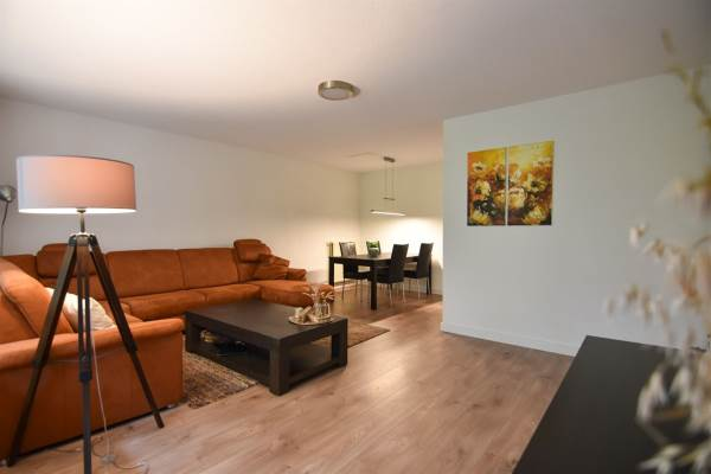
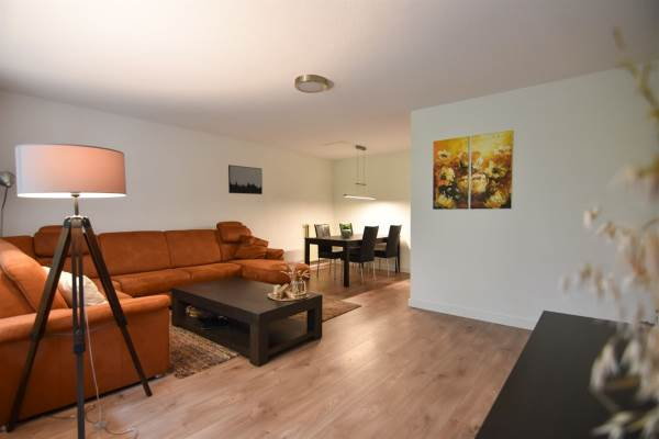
+ wall art [227,164,264,195]
